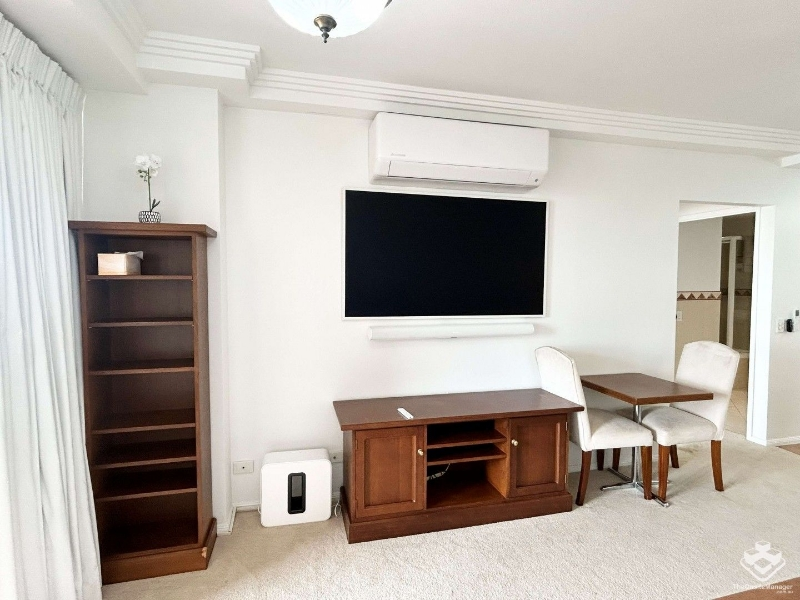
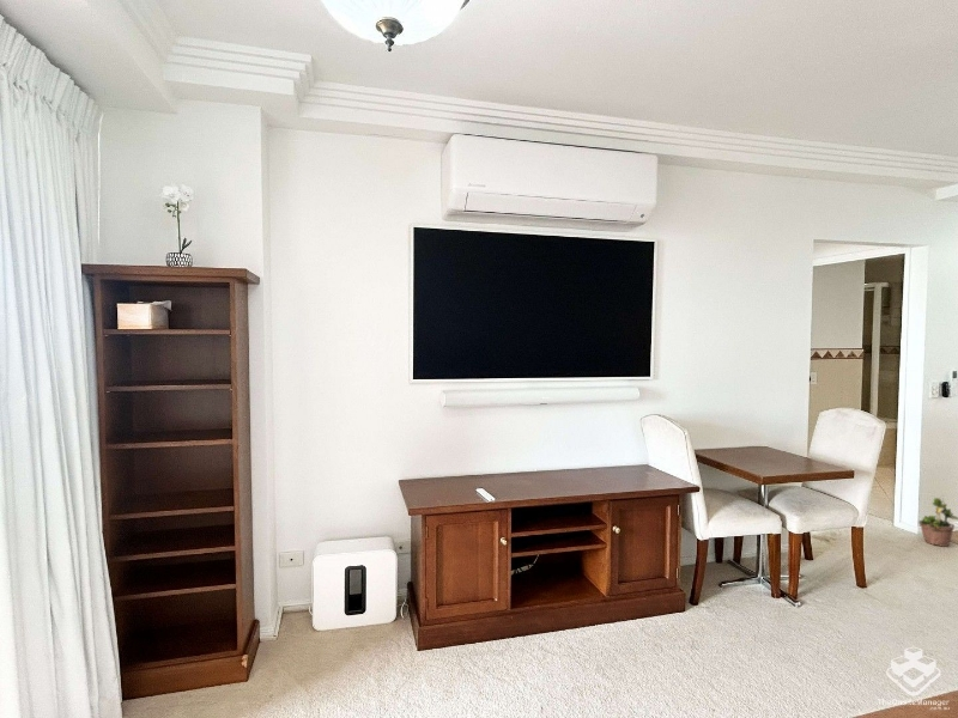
+ potted plant [917,494,958,548]
